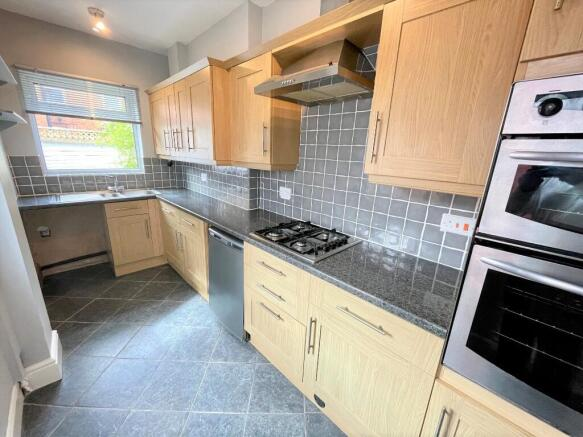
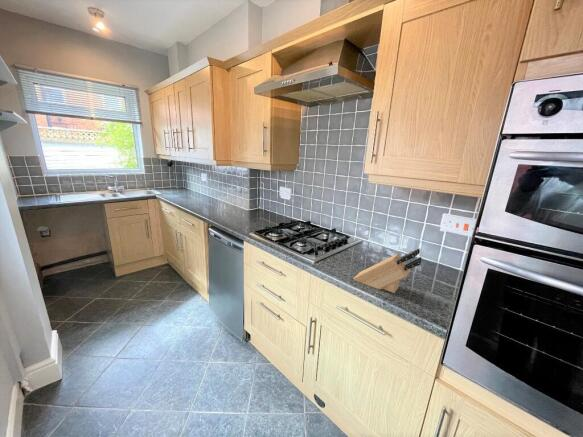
+ knife block [352,248,423,294]
